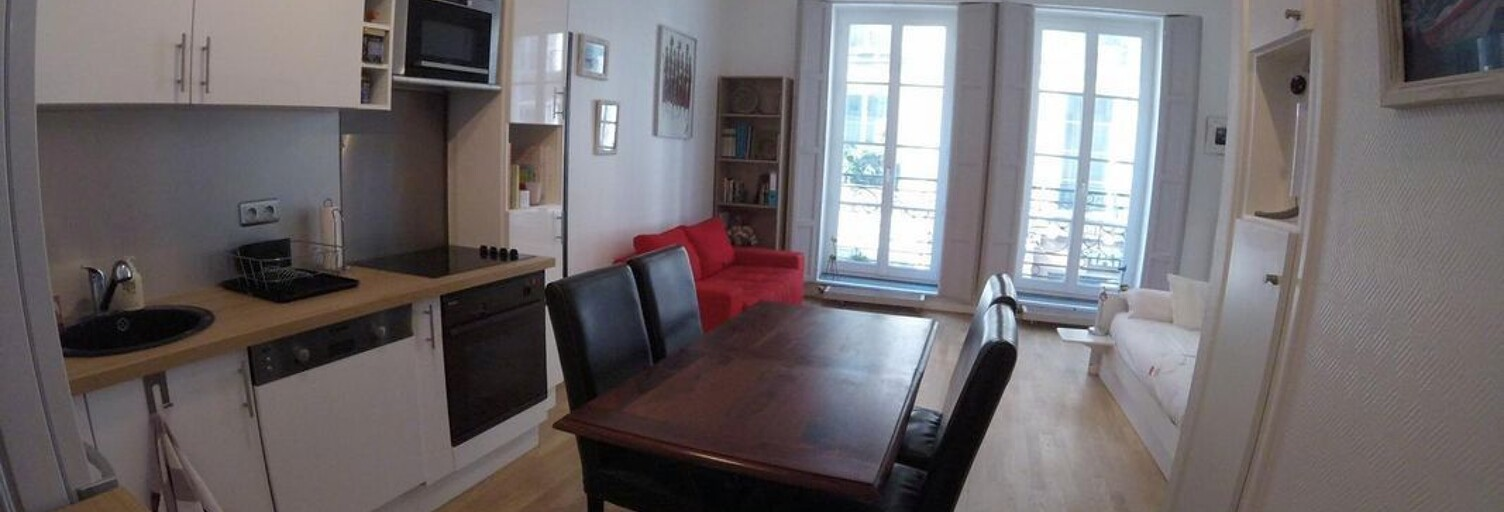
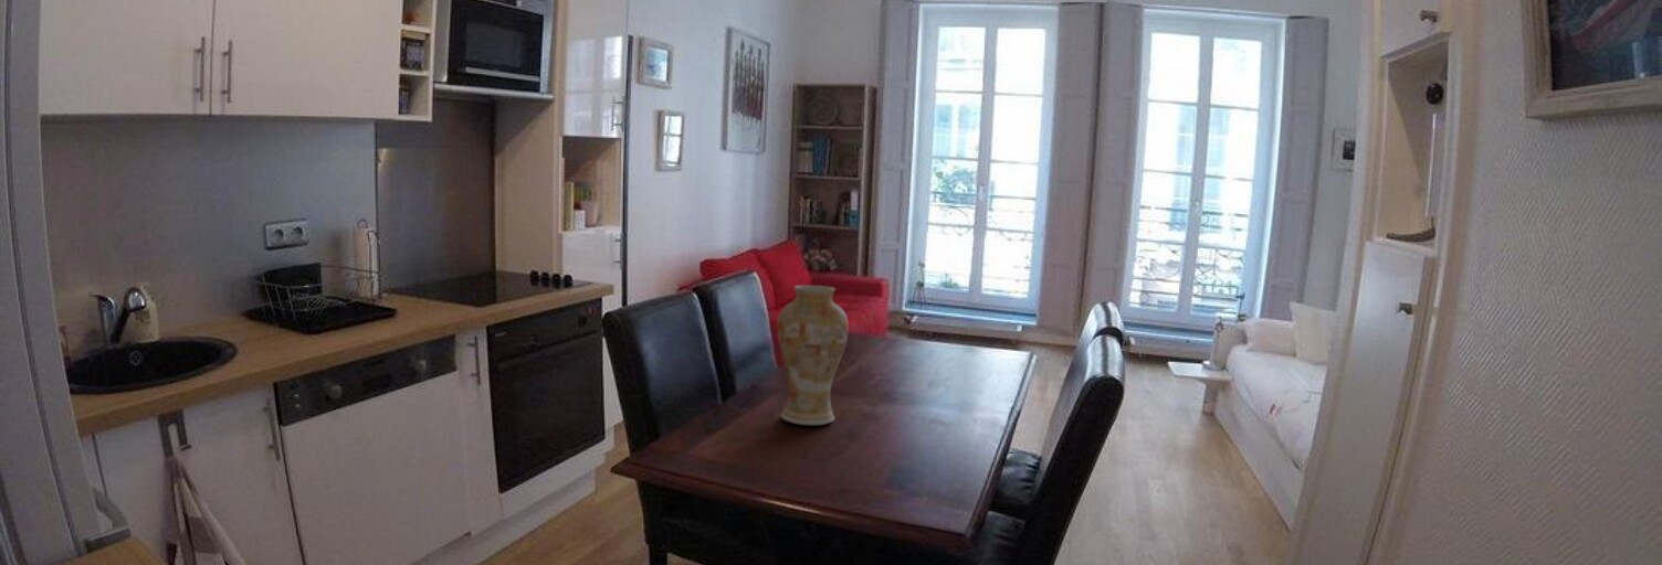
+ vase [776,285,850,426]
